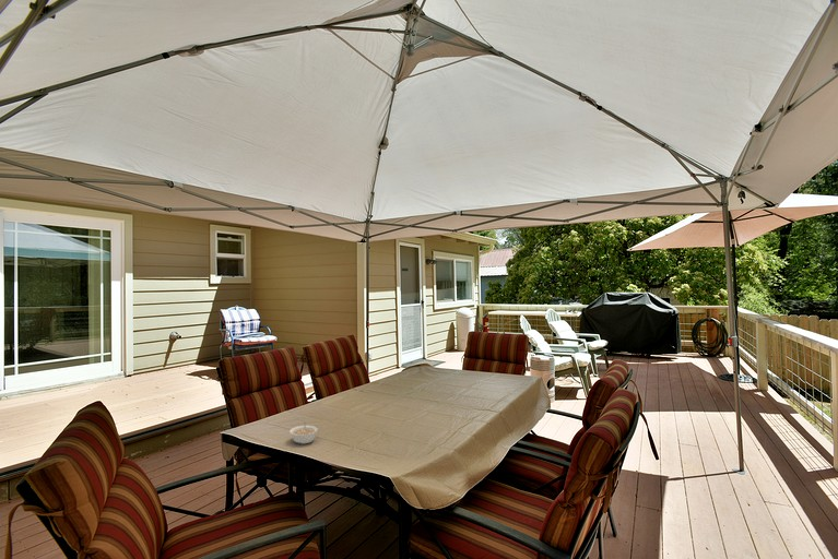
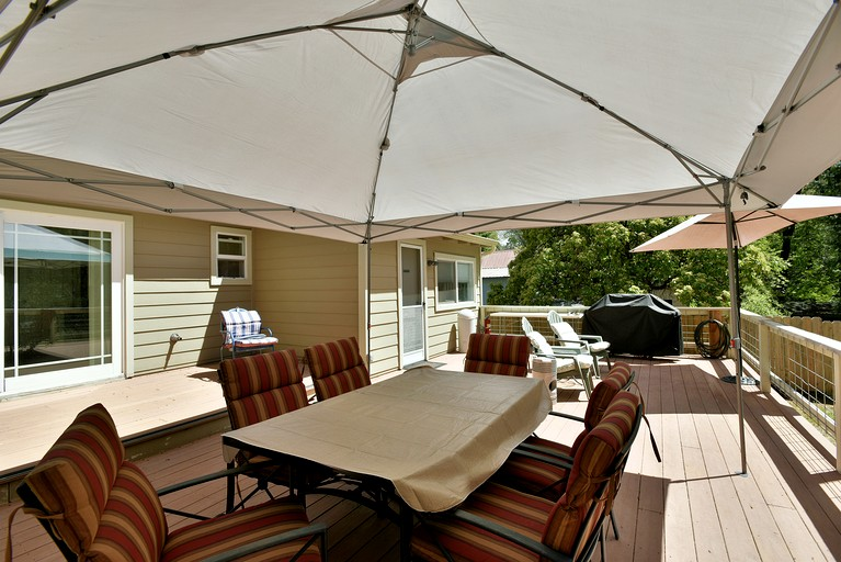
- legume [288,420,319,445]
